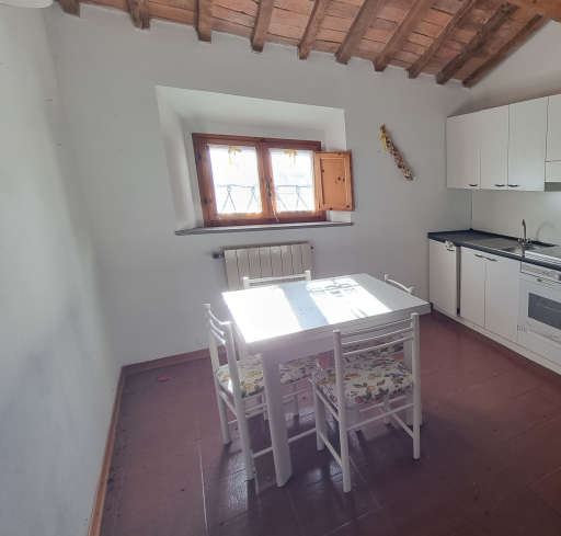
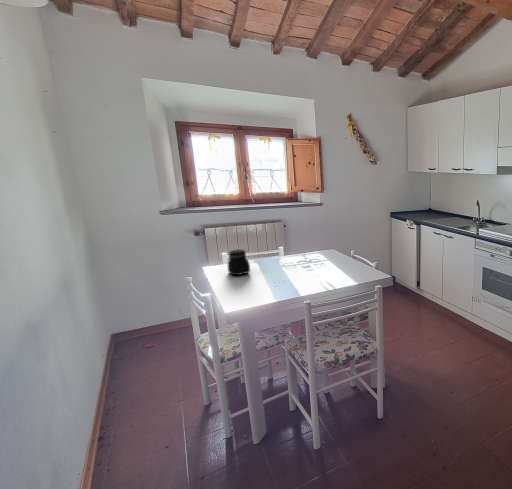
+ jar [227,249,251,276]
